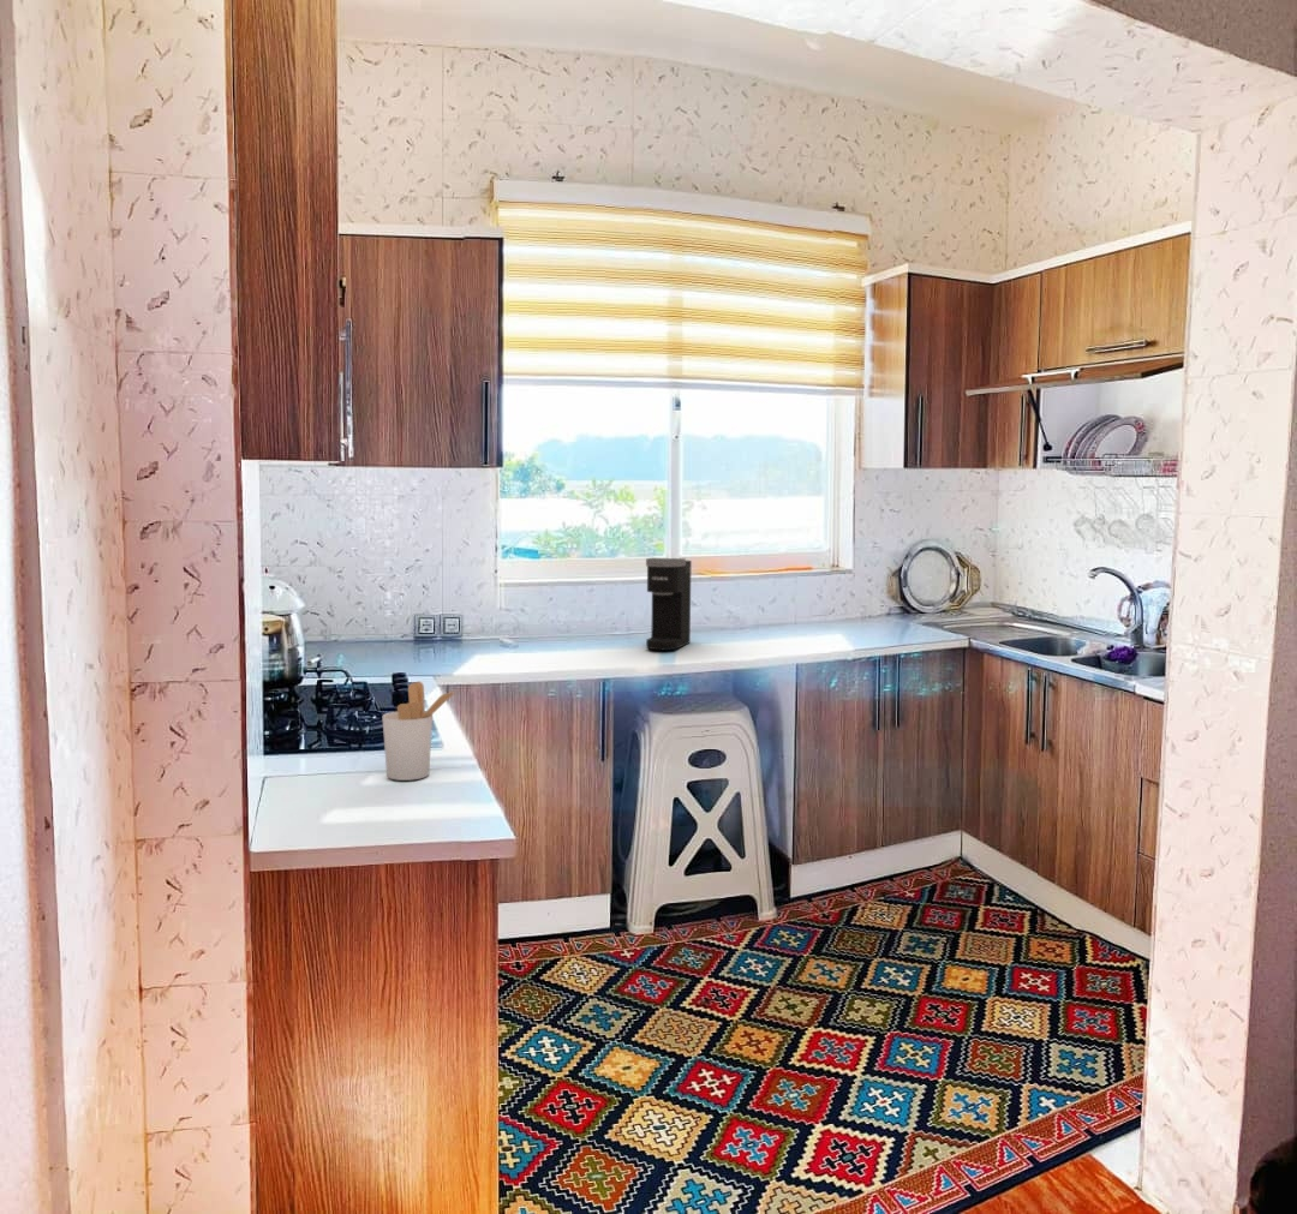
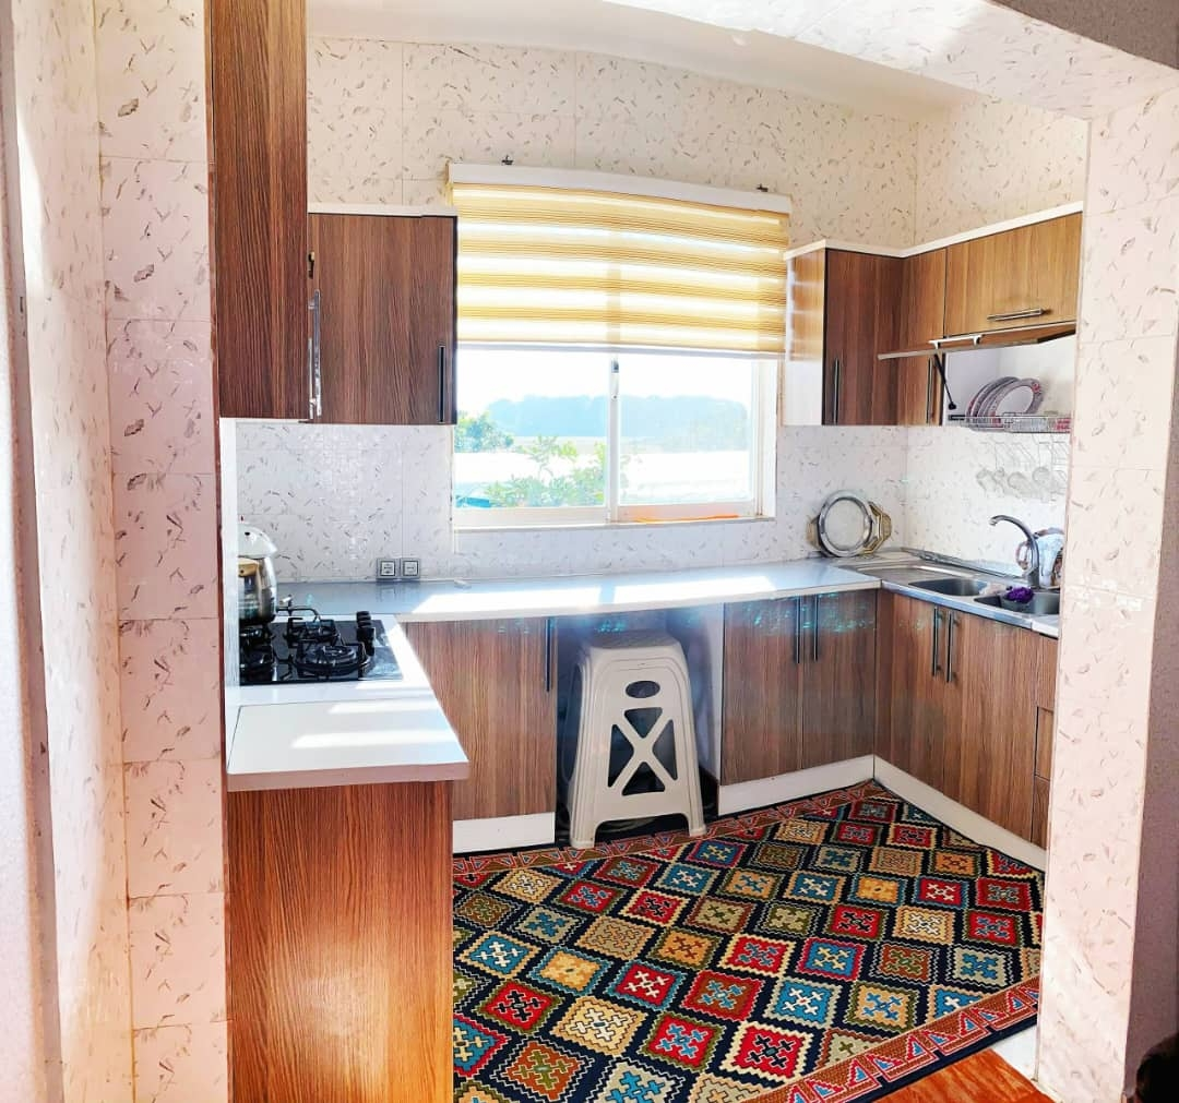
- utensil holder [382,681,460,782]
- coffee maker [645,557,693,651]
